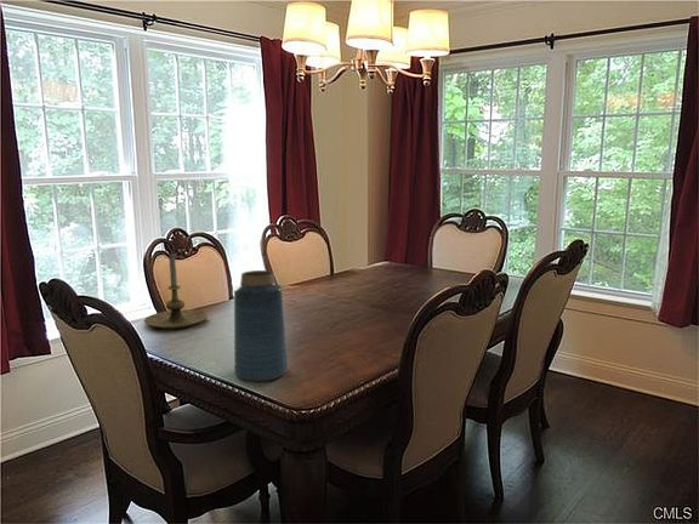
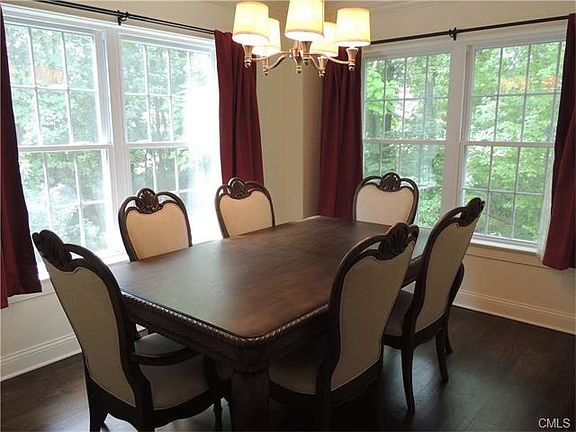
- candle holder [143,254,209,330]
- vase [233,269,289,382]
